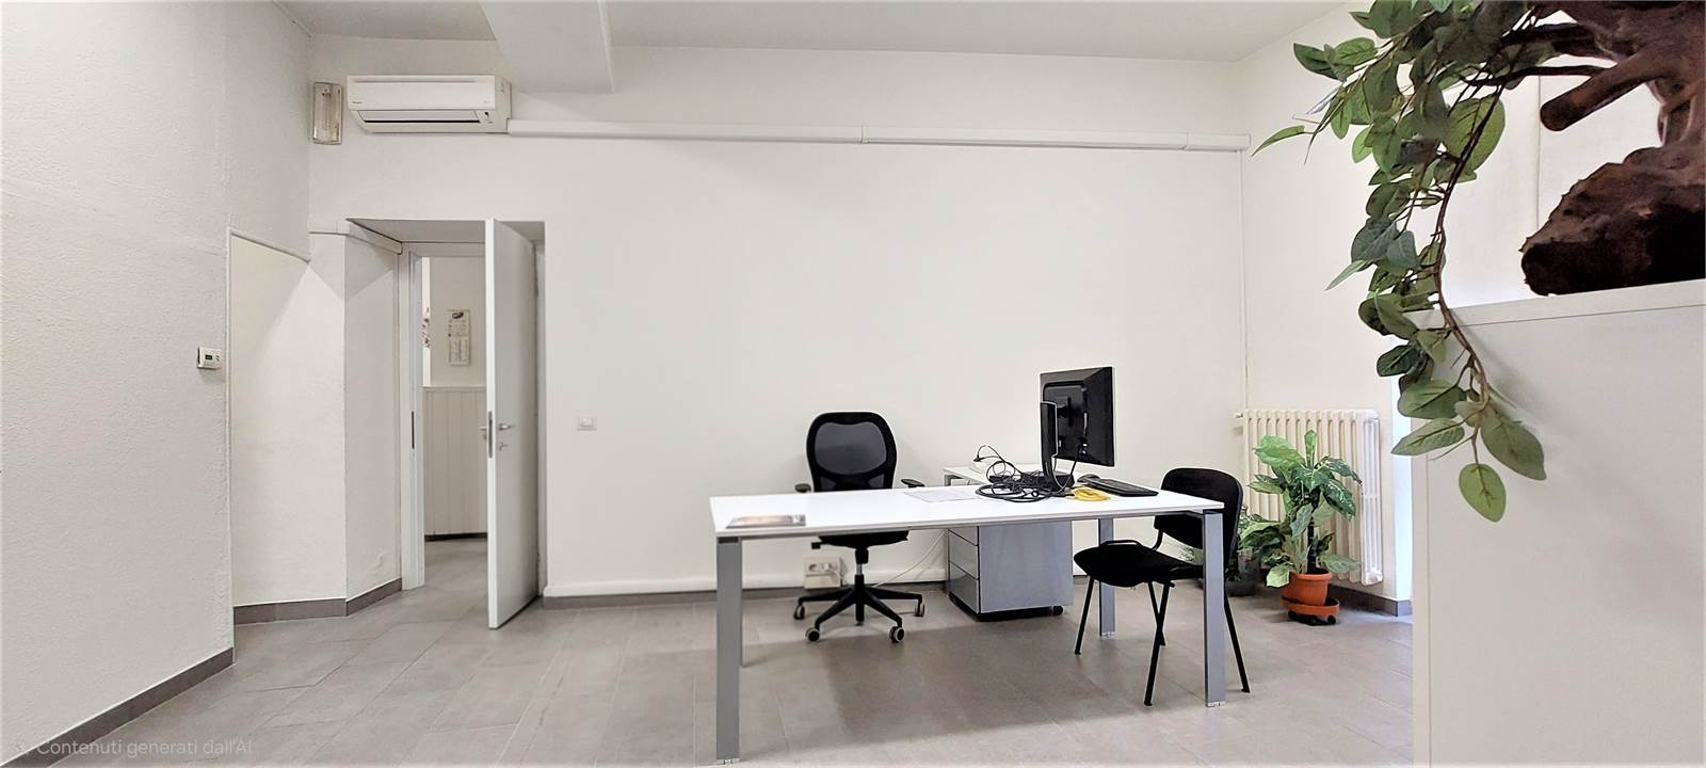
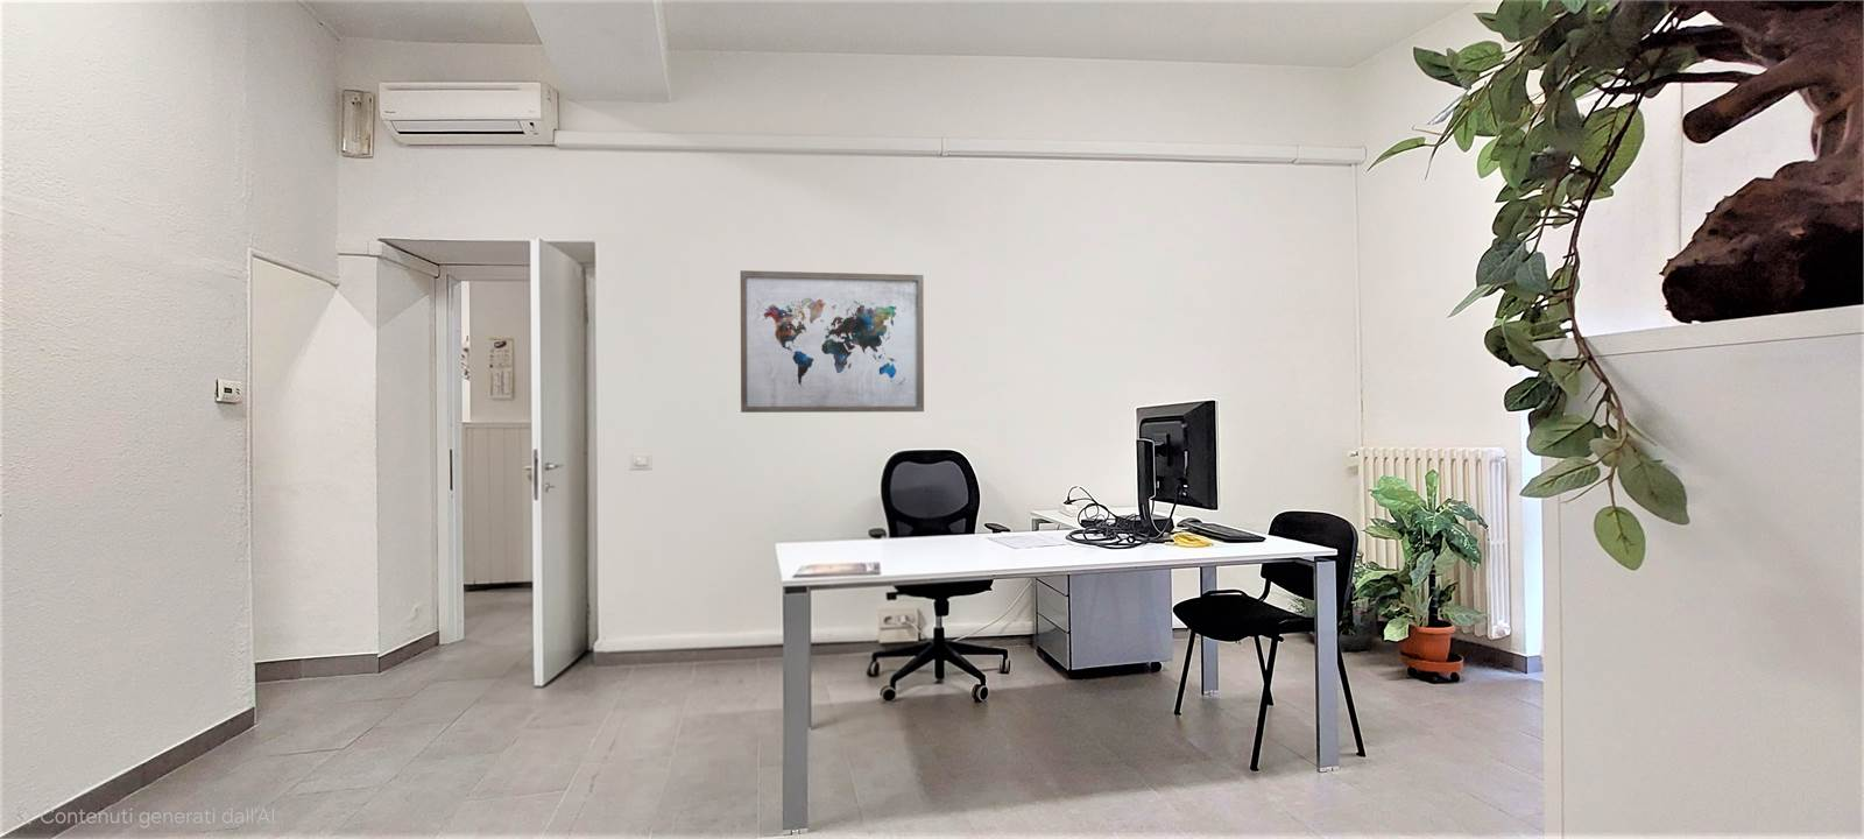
+ wall art [739,270,925,414]
